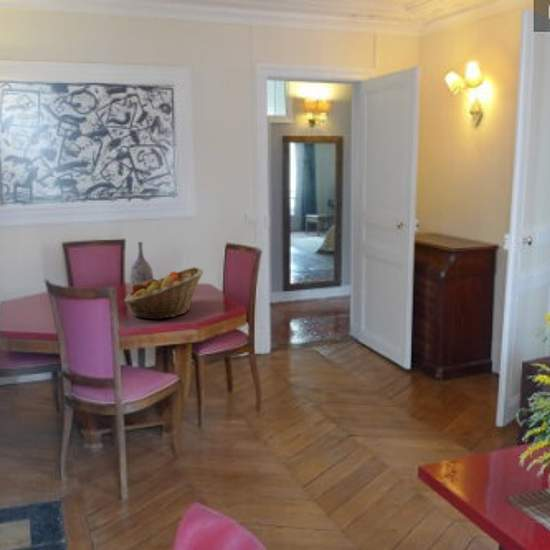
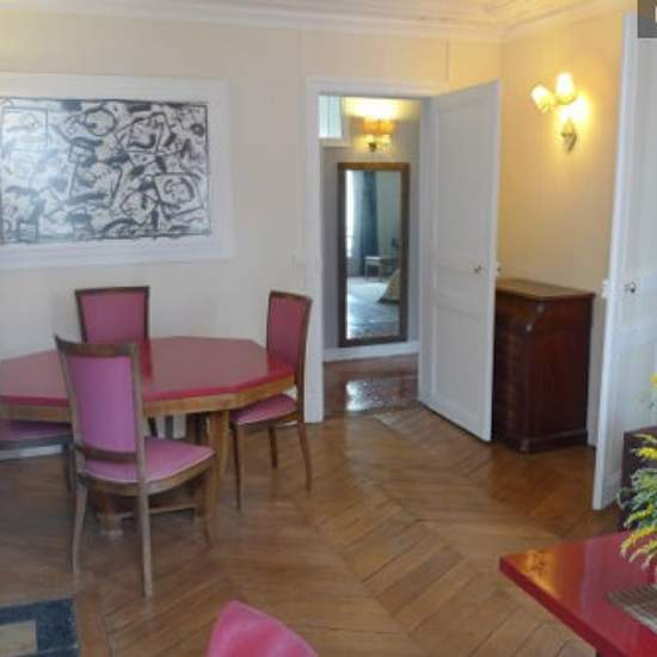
- vase [129,241,154,288]
- fruit basket [123,266,204,320]
